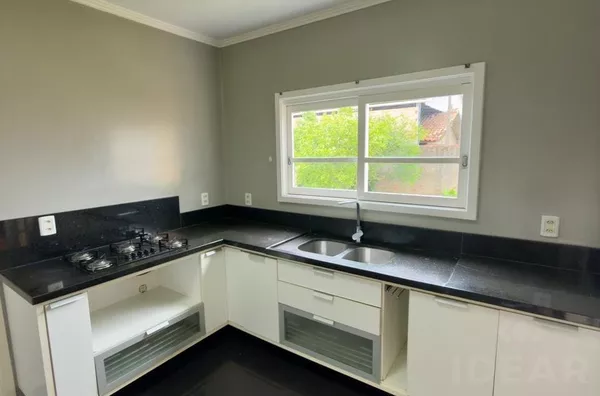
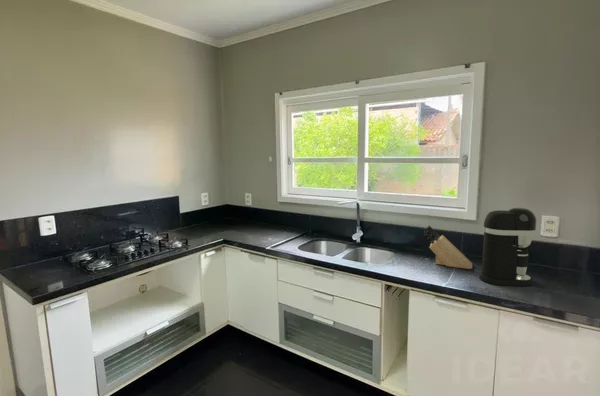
+ coffee maker [478,207,537,287]
+ knife block [423,225,473,270]
